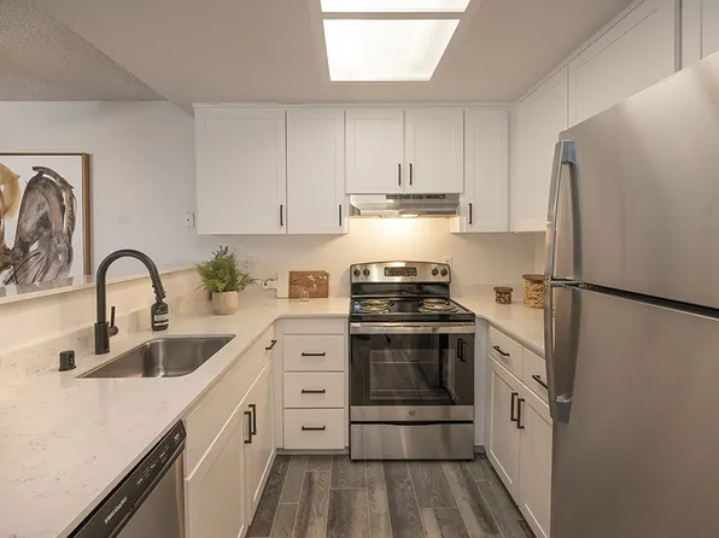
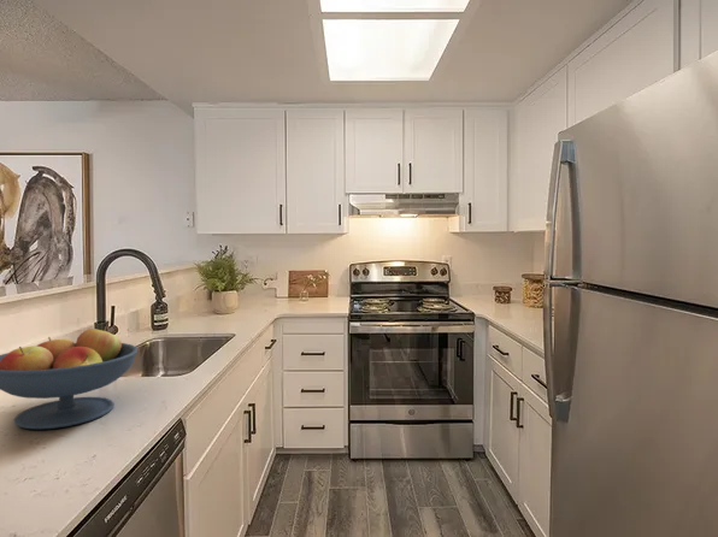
+ fruit bowl [0,325,139,431]
